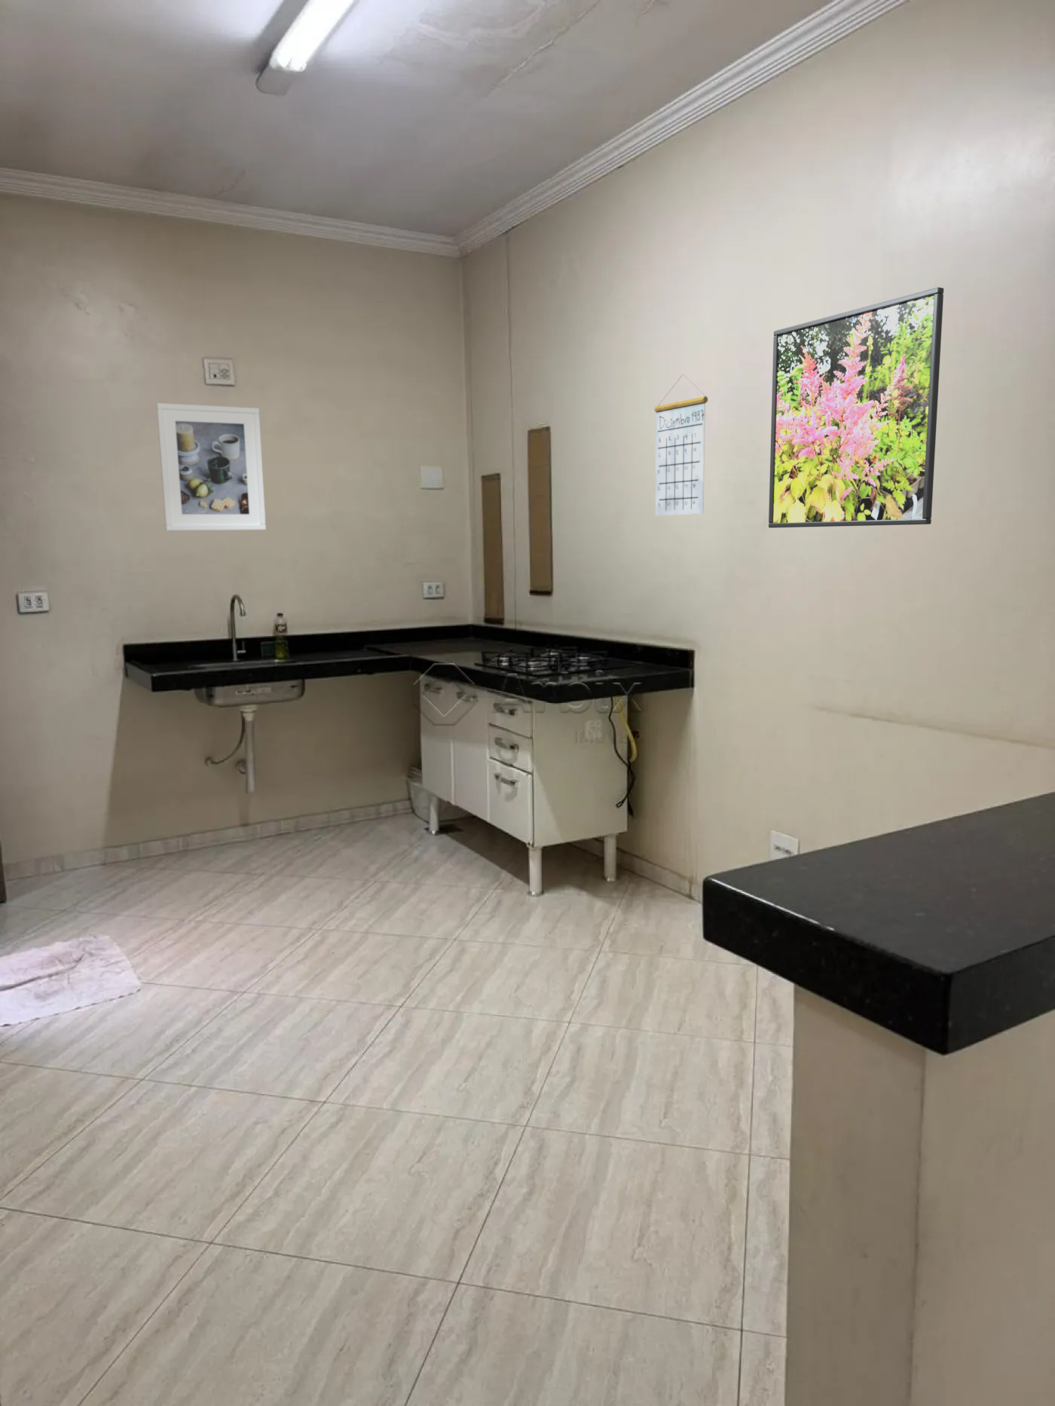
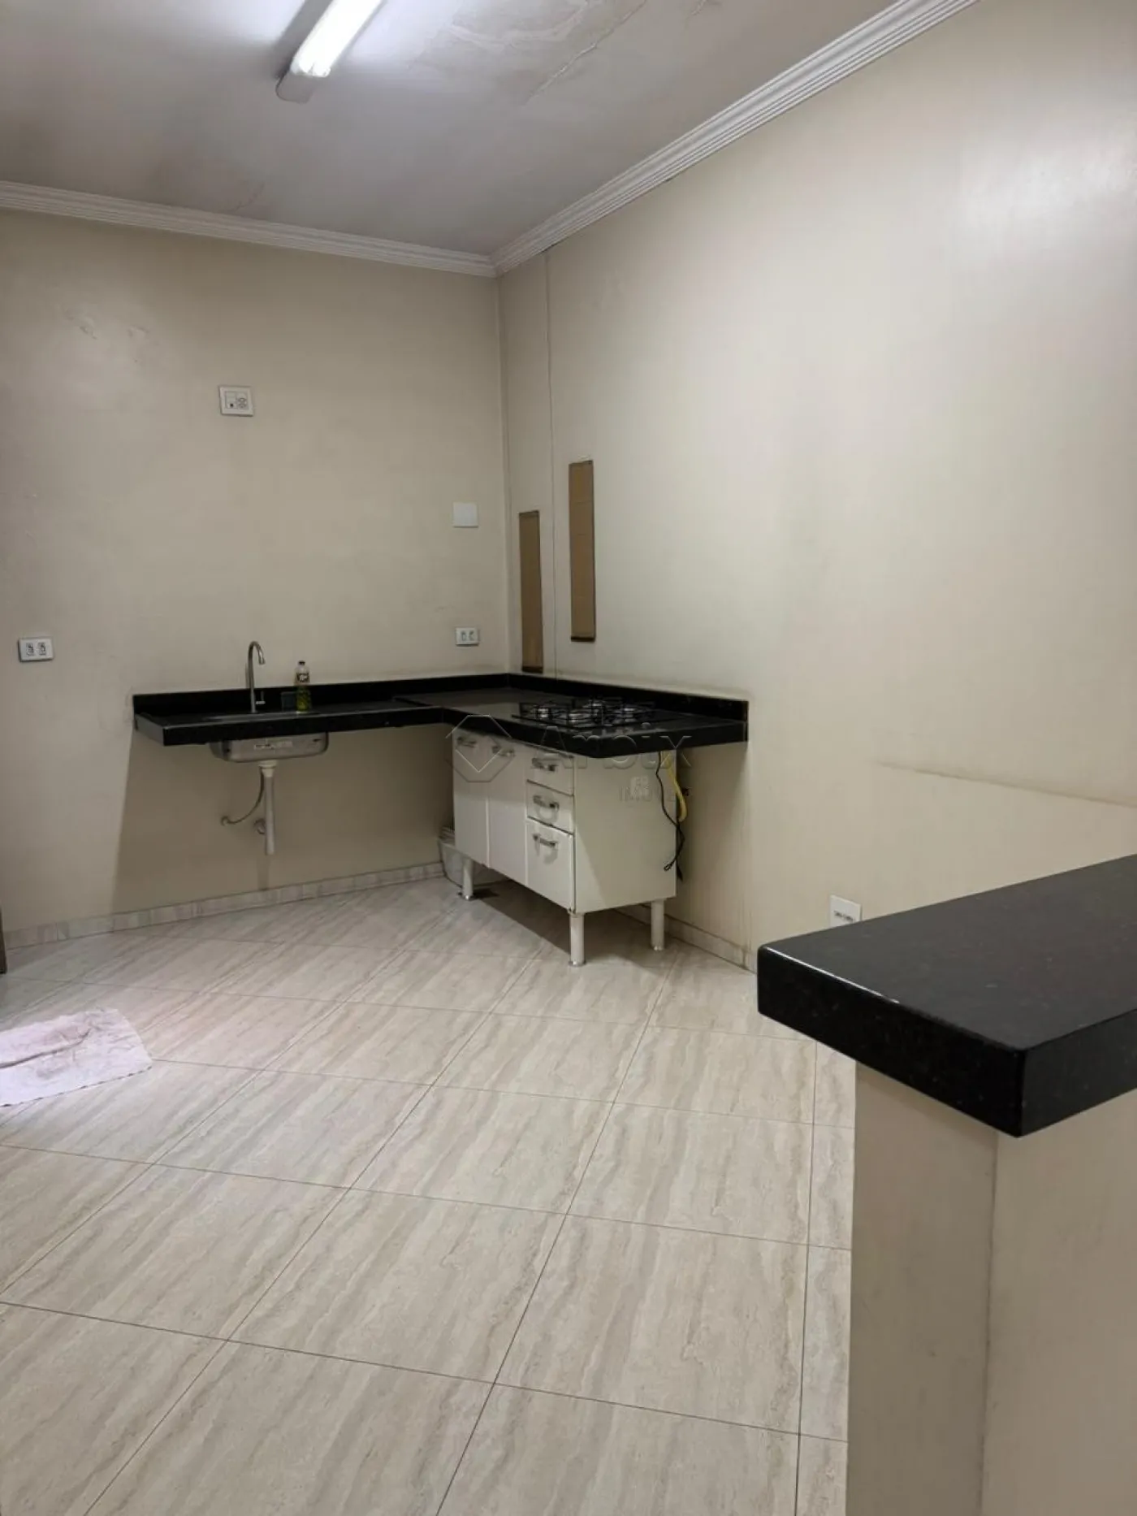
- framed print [155,402,267,532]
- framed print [768,286,944,528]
- calendar [654,373,708,516]
